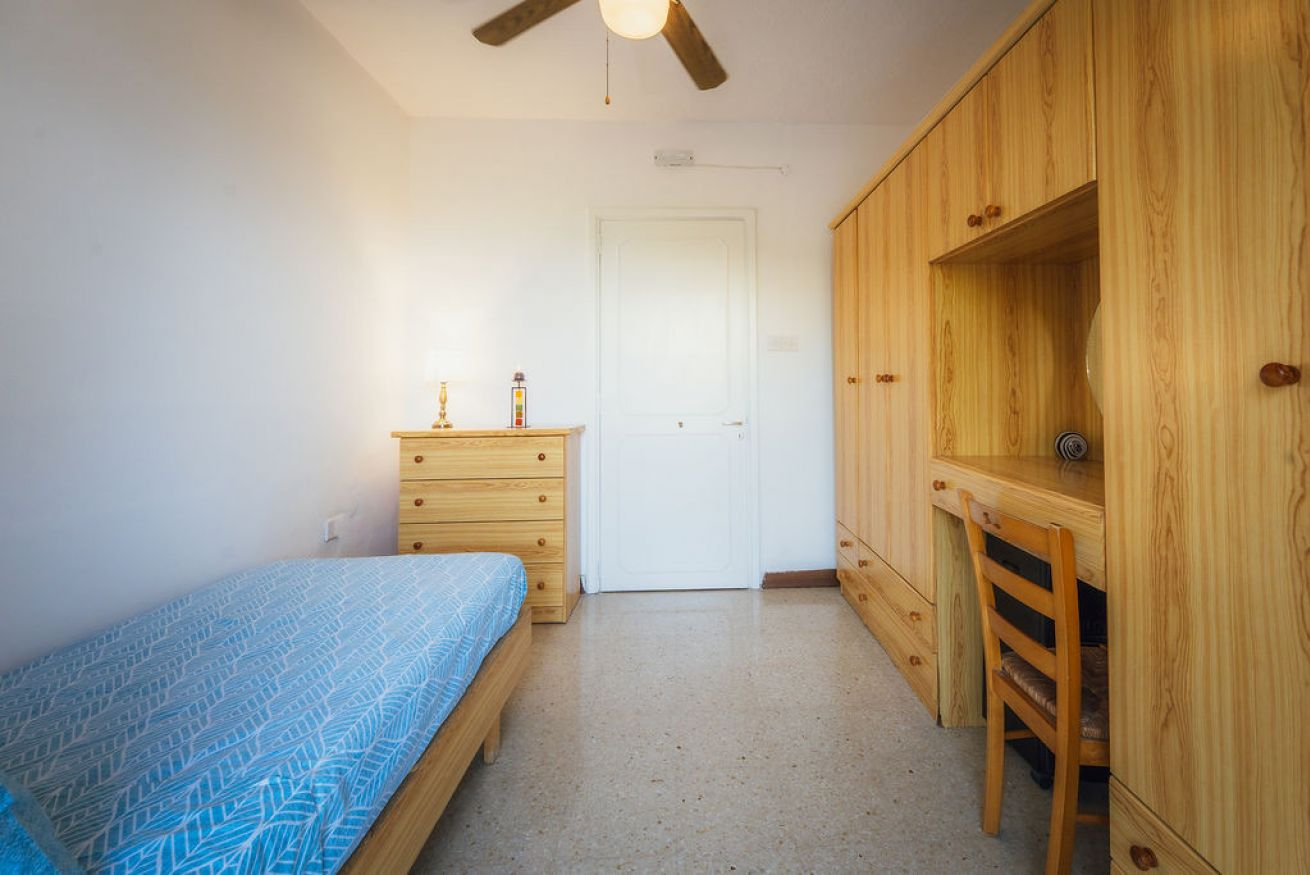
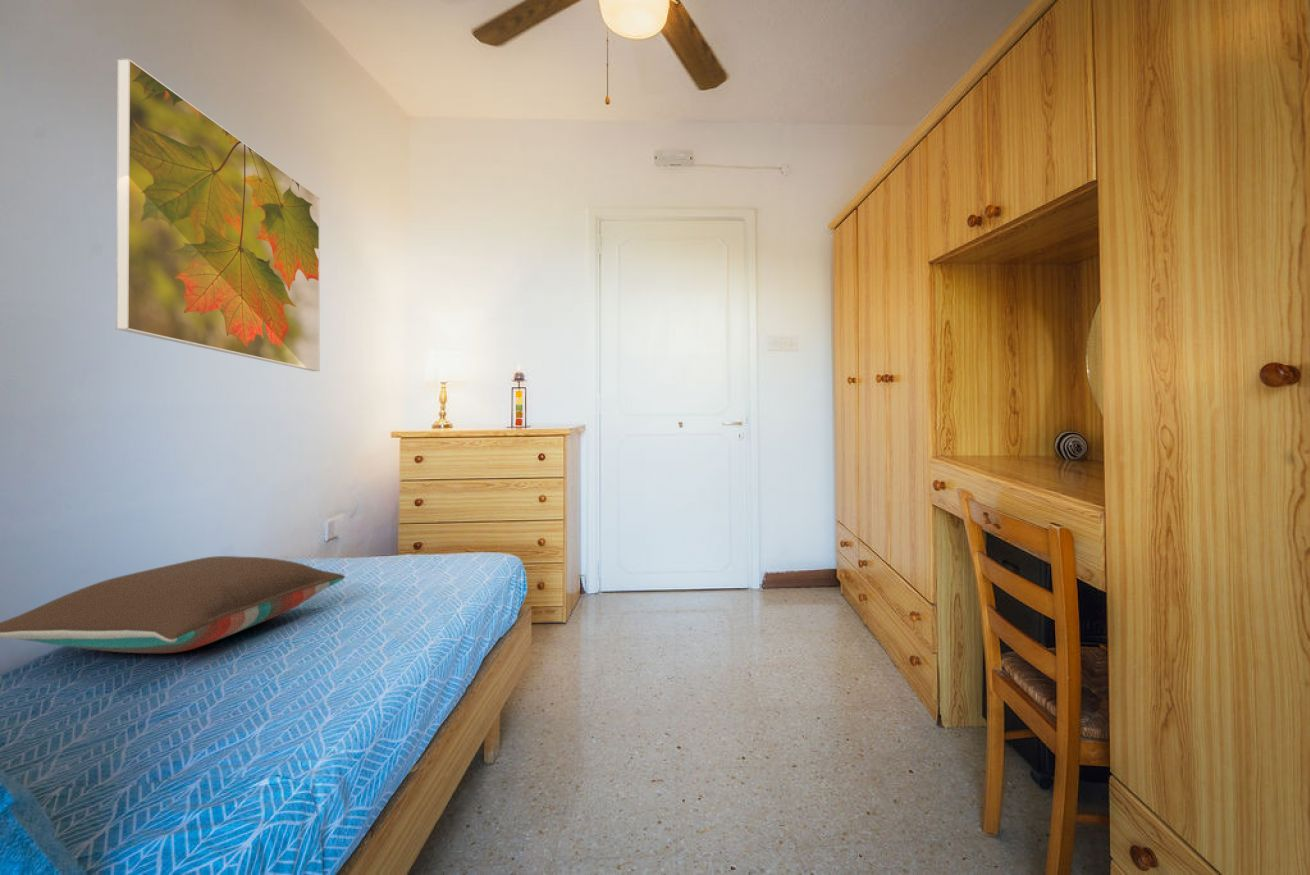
+ pillow [0,555,346,654]
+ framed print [115,57,320,372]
